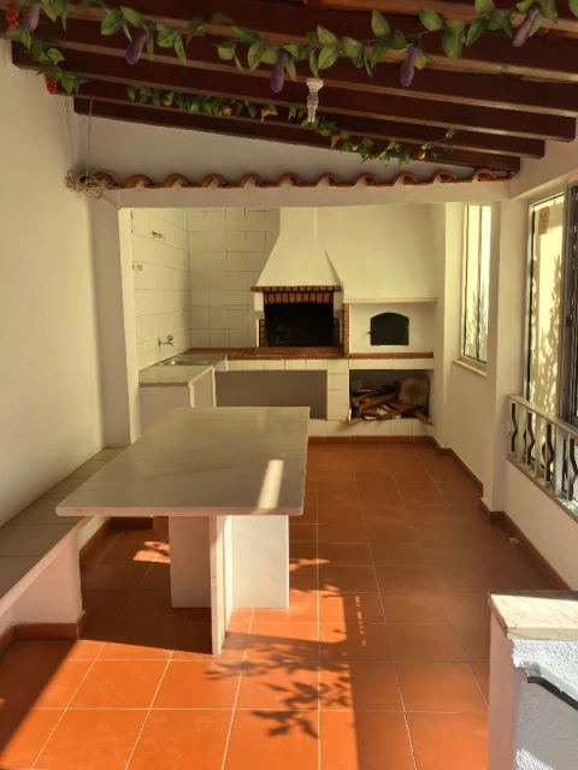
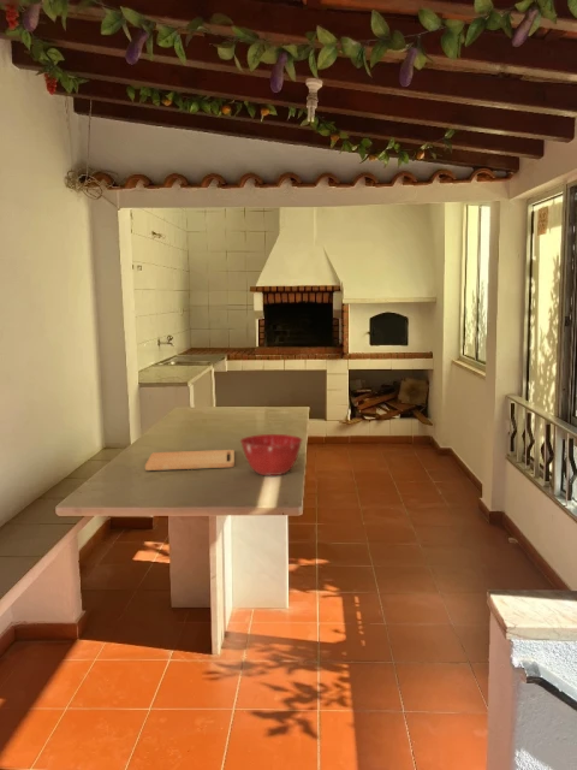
+ cutting board [144,449,236,472]
+ mixing bowl [239,433,303,476]
